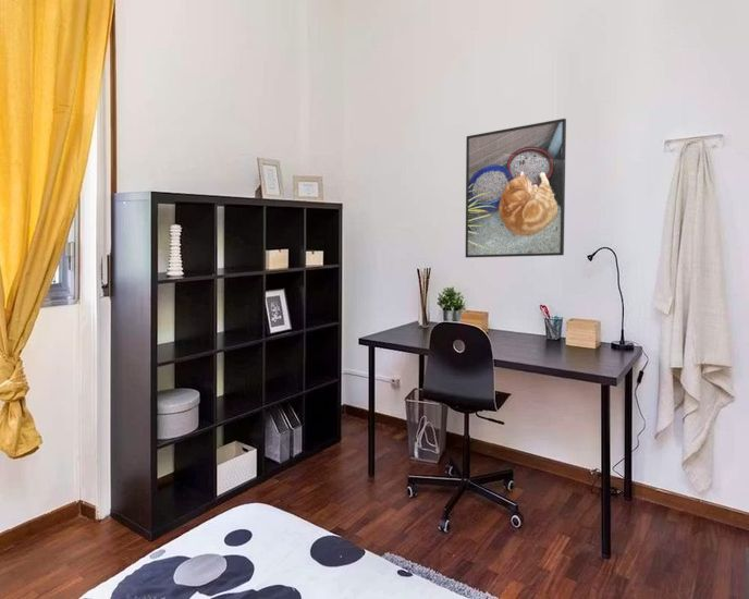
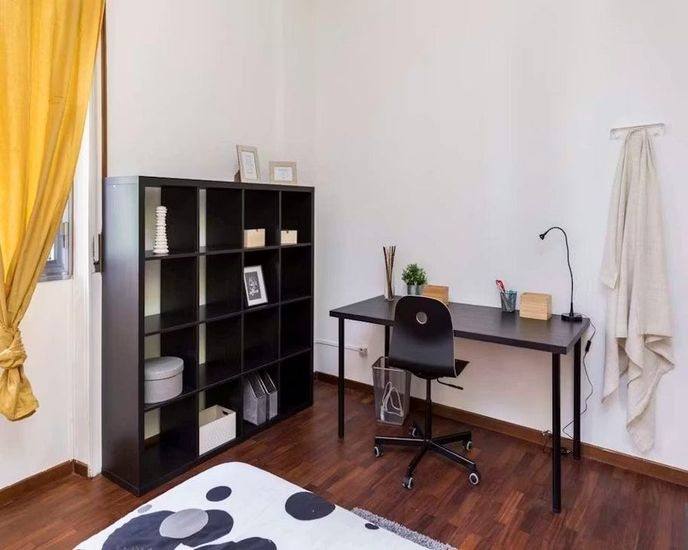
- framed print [465,118,567,259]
